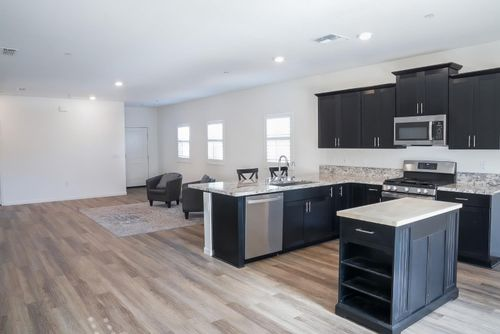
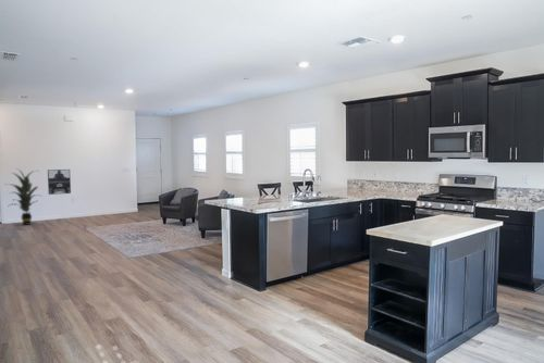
+ indoor plant [4,167,44,226]
+ wall art [47,168,72,196]
